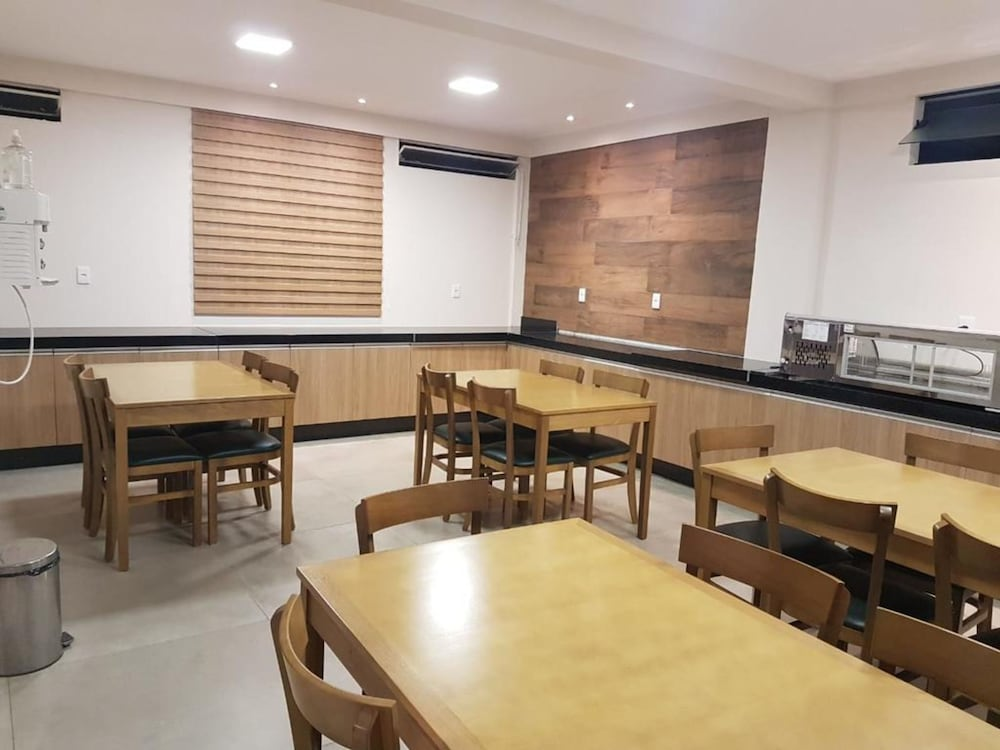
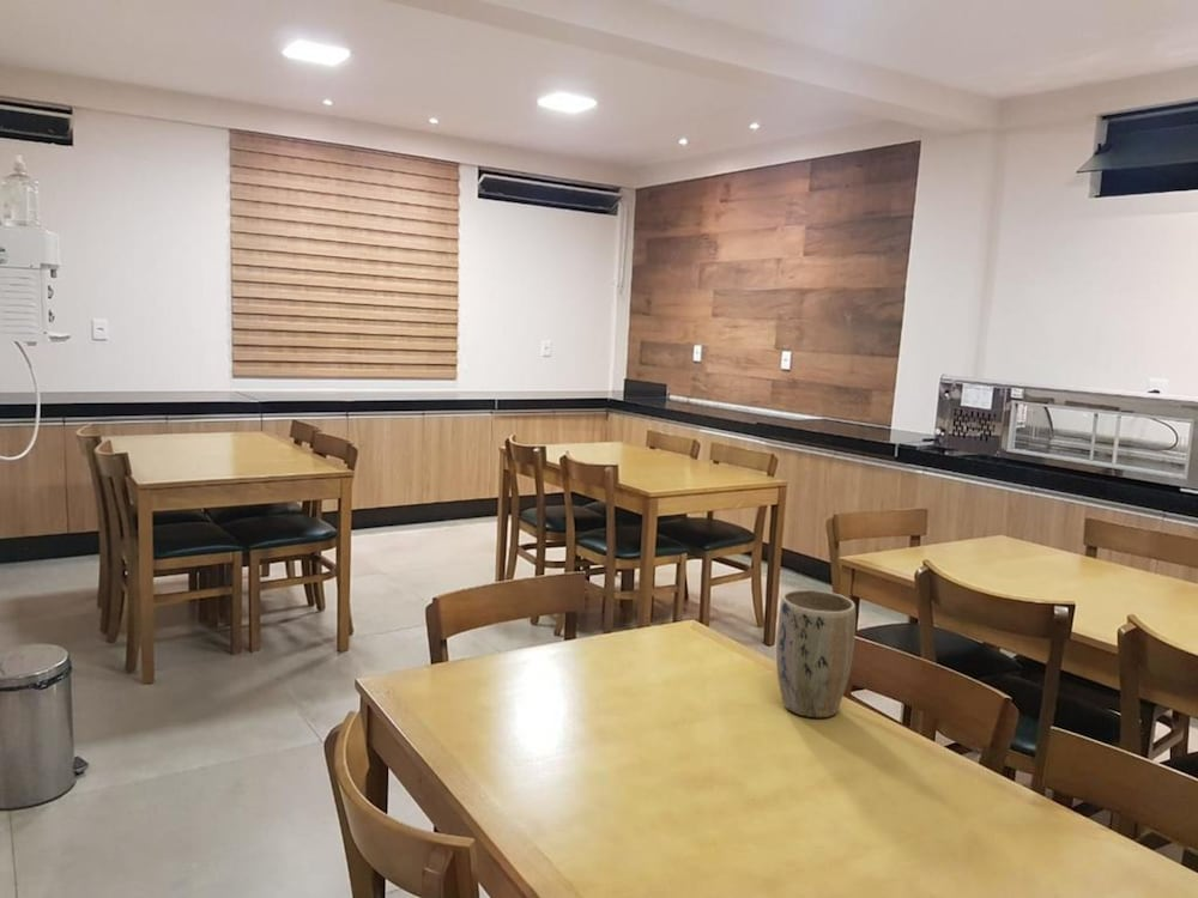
+ plant pot [775,588,857,718]
